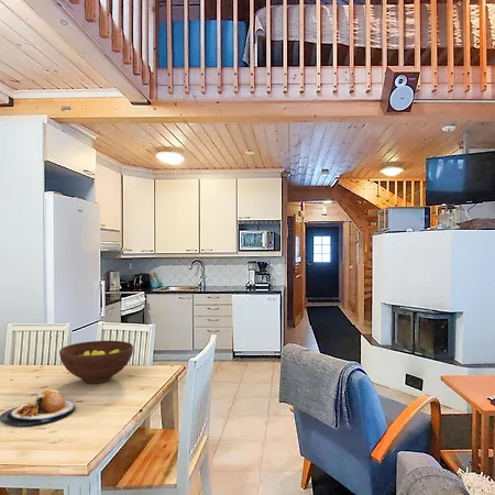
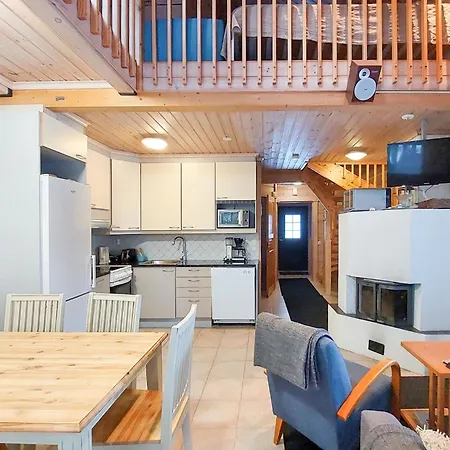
- plate [0,388,76,427]
- fruit bowl [58,340,134,384]
